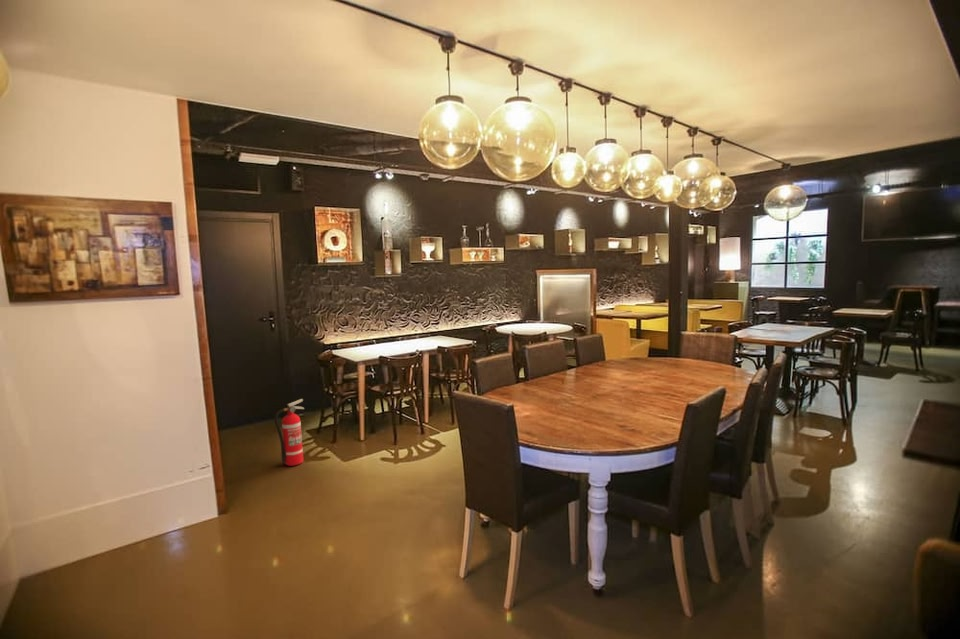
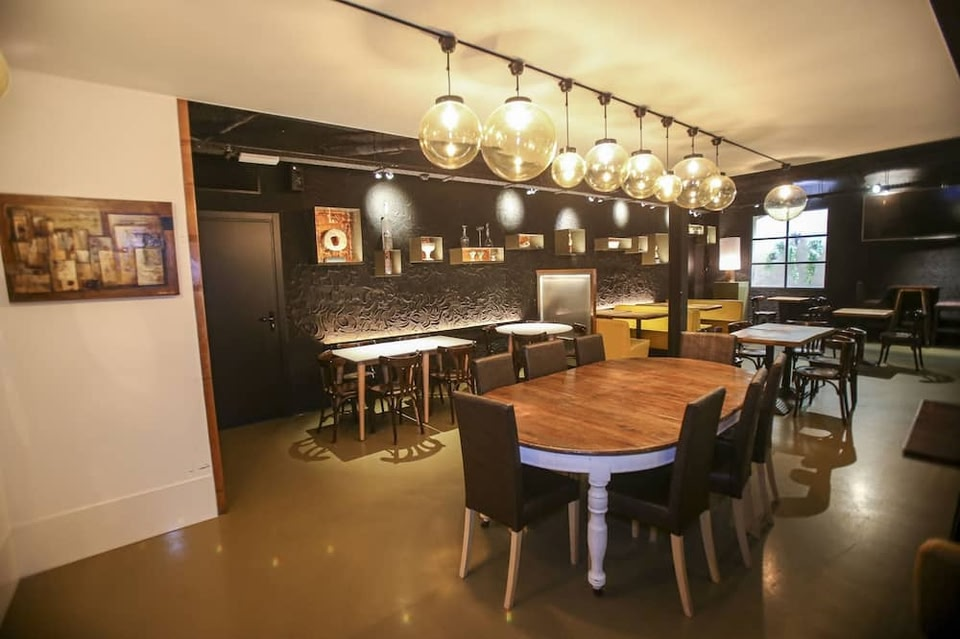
- fire extinguisher [274,398,305,467]
